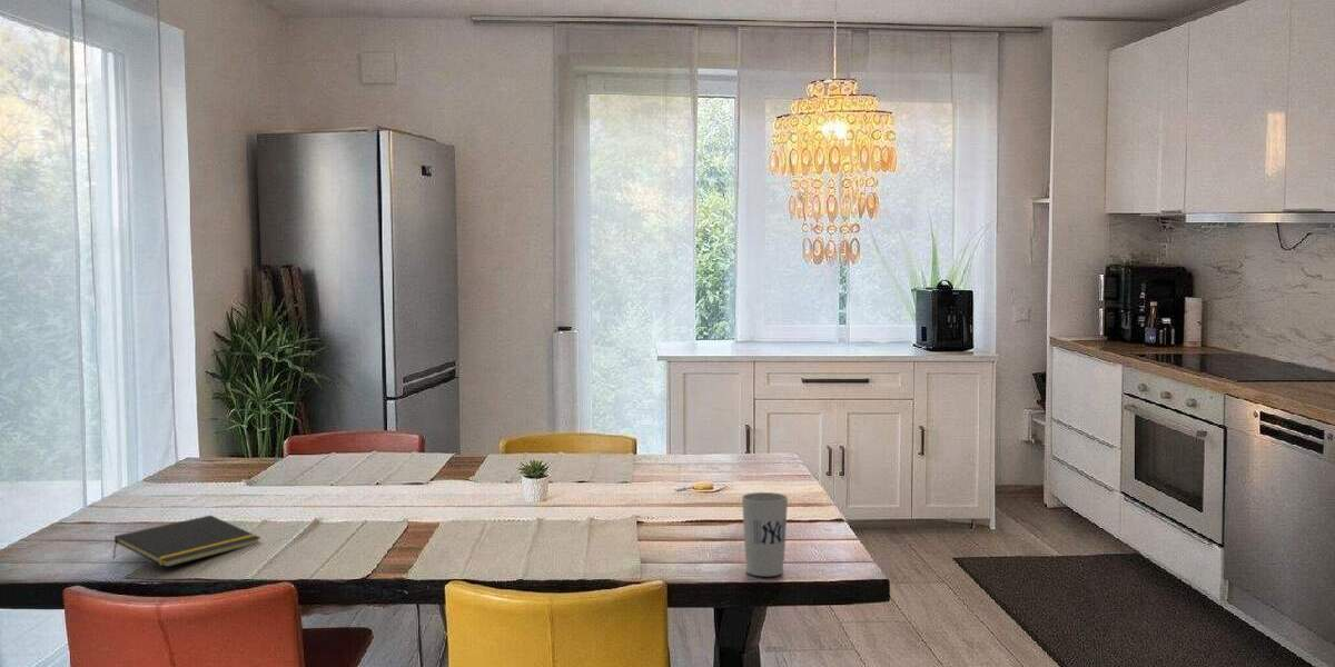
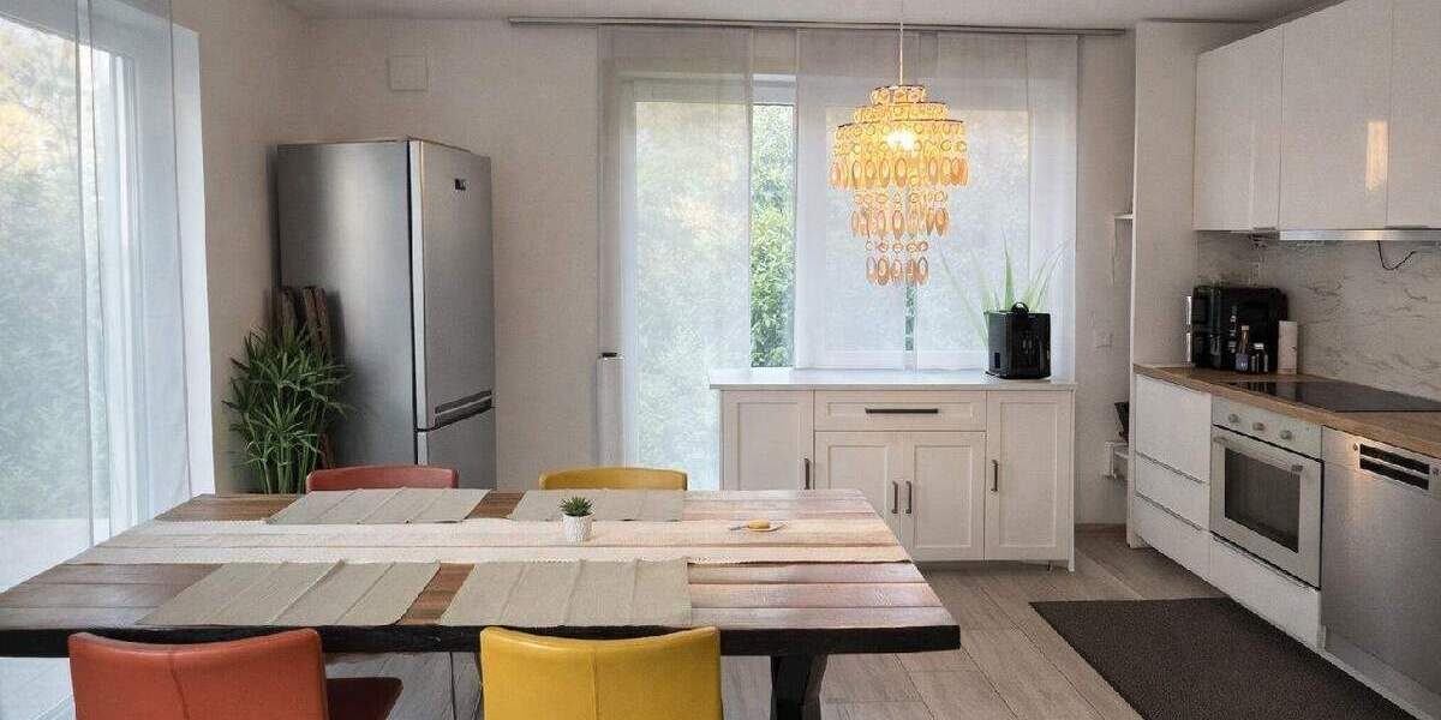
- cup [741,491,789,577]
- notepad [111,514,261,568]
